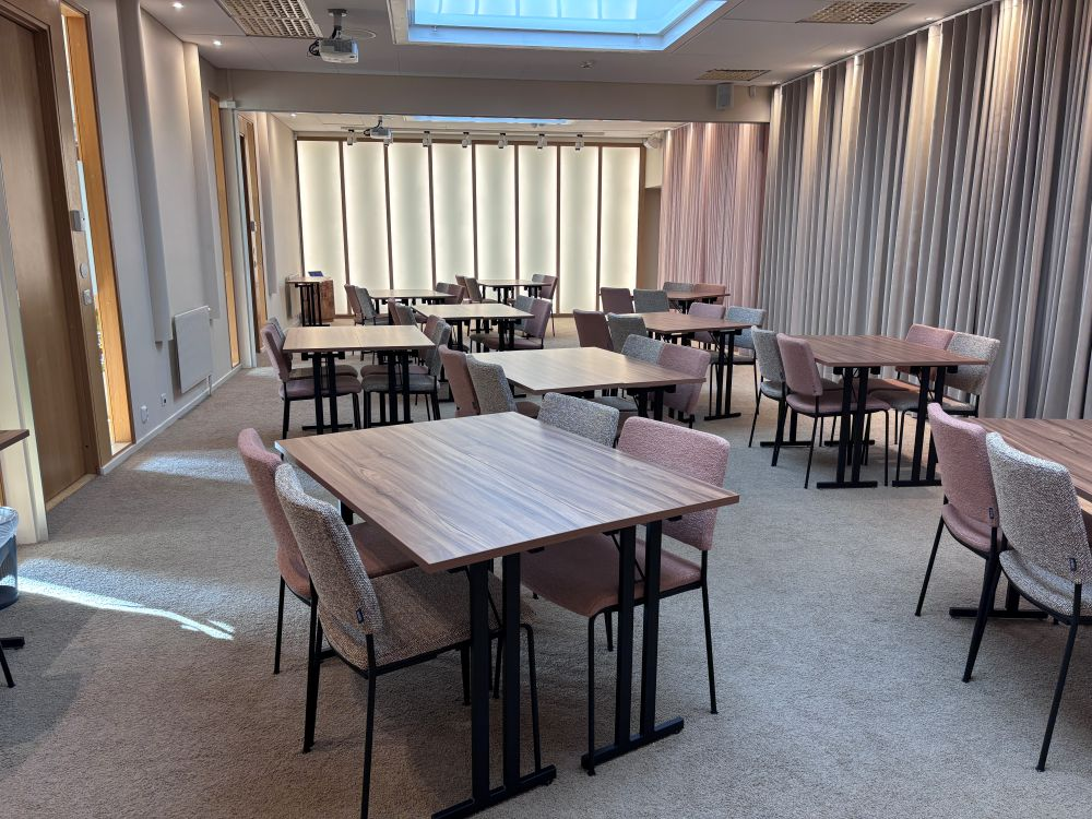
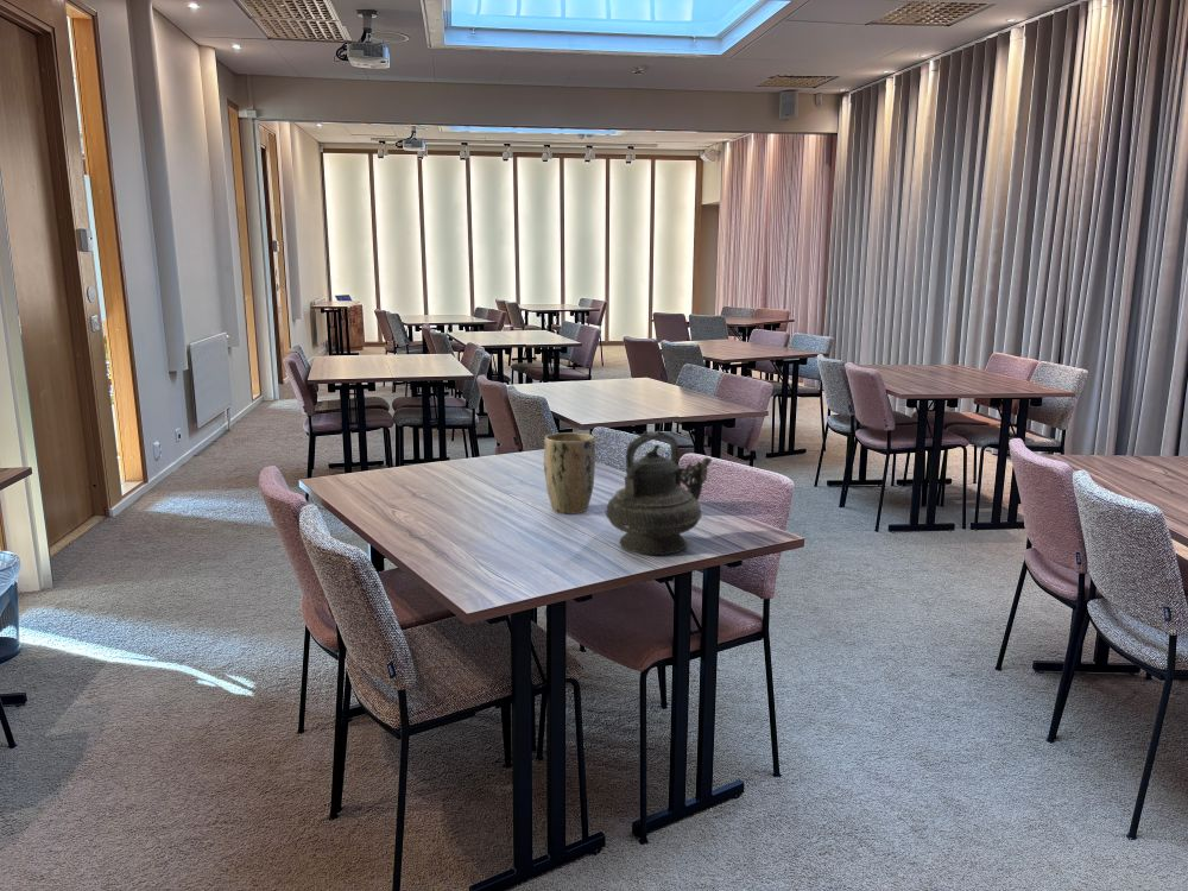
+ teapot [605,429,713,556]
+ plant pot [543,431,596,514]
